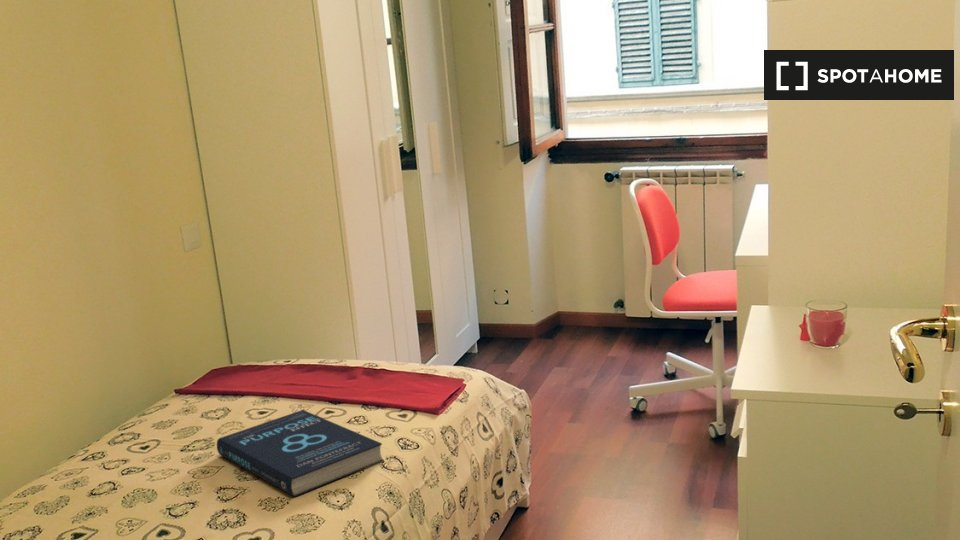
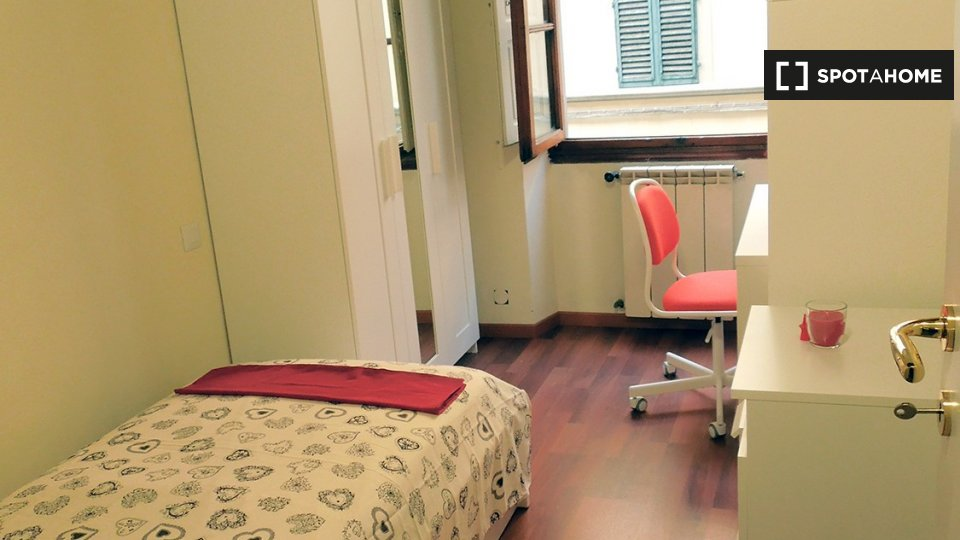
- book [216,409,385,498]
